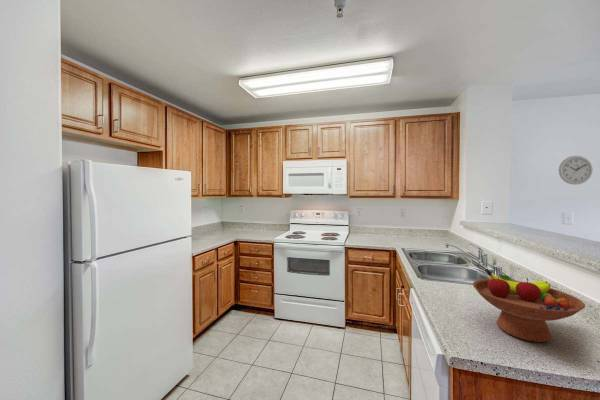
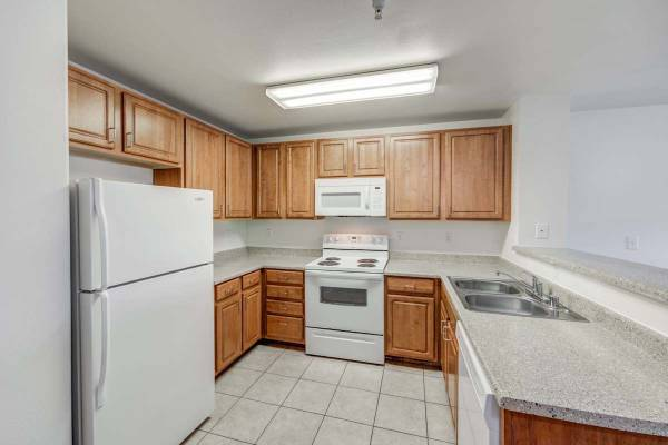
- wall clock [558,155,593,186]
- fruit bowl [472,268,586,343]
